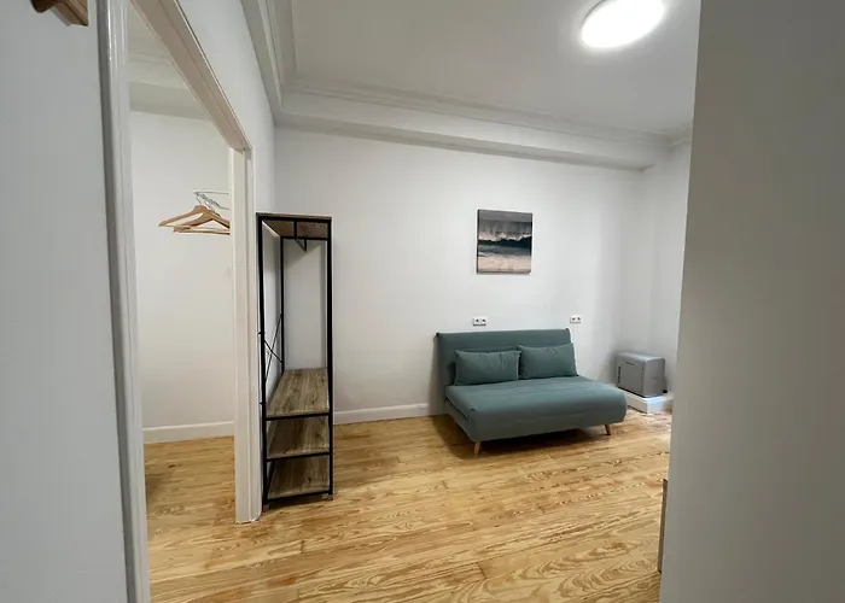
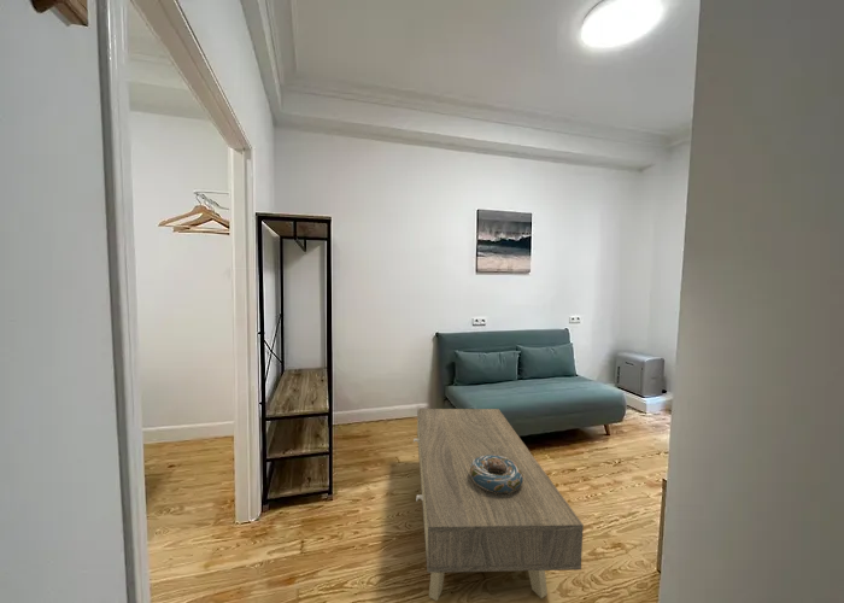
+ coffee table [412,408,585,602]
+ decorative bowl [470,455,523,493]
